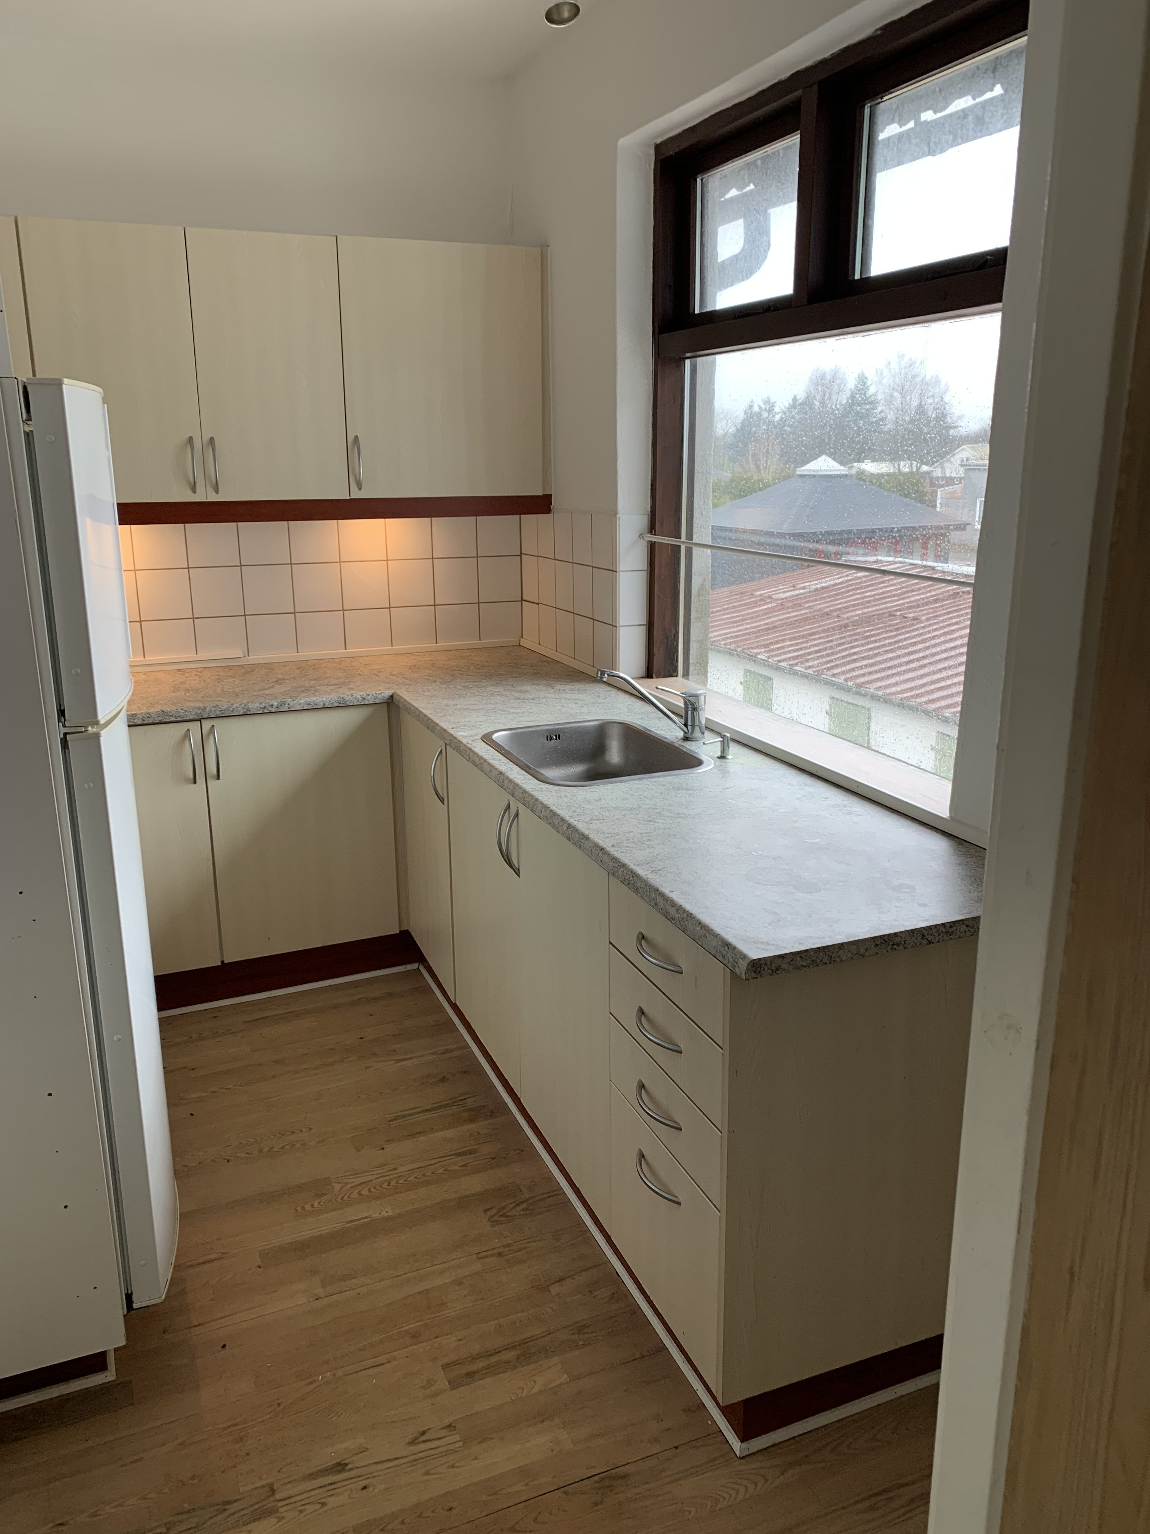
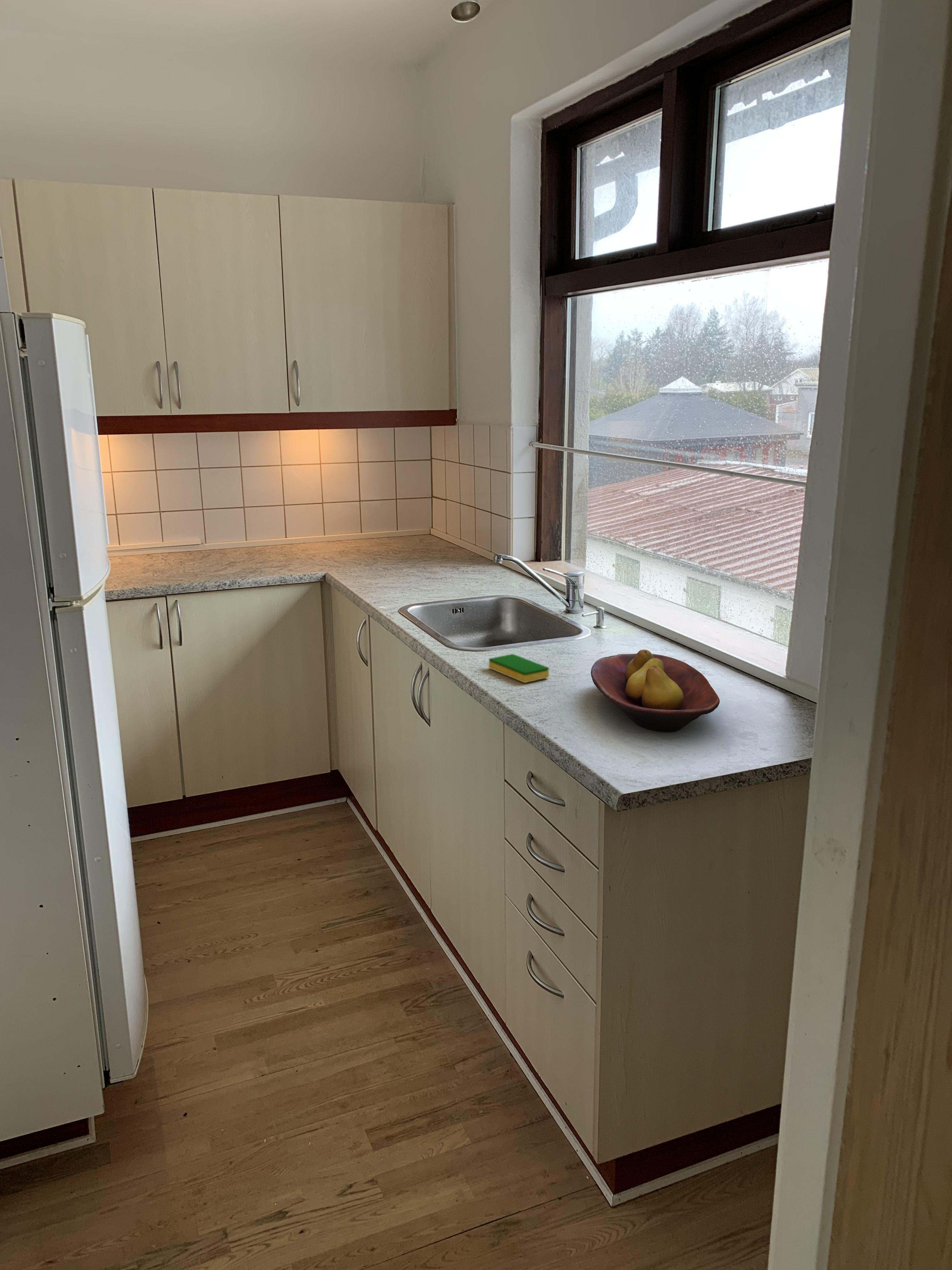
+ dish sponge [489,654,549,683]
+ fruit bowl [591,649,720,732]
